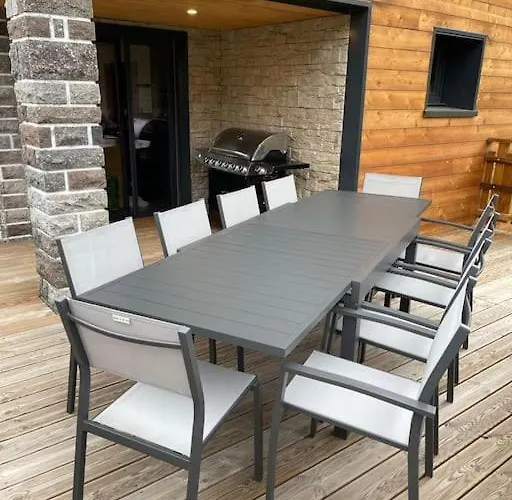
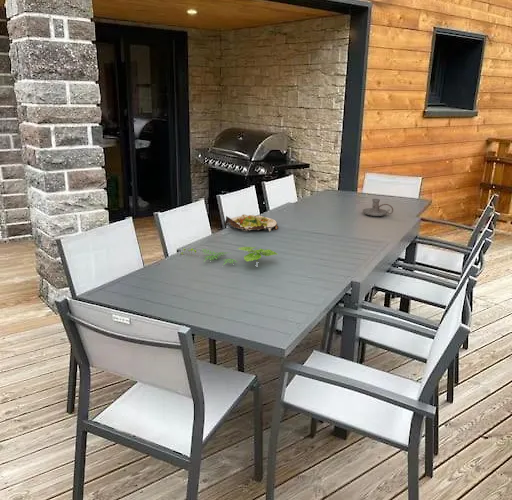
+ plant [180,245,279,265]
+ salad plate [223,213,279,232]
+ candle holder [362,198,394,217]
